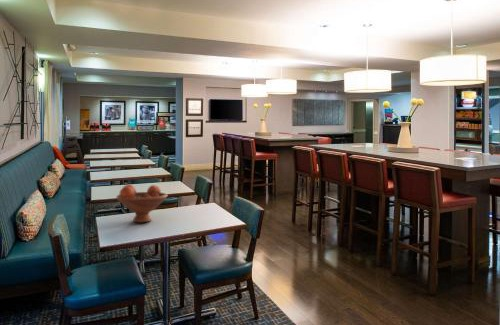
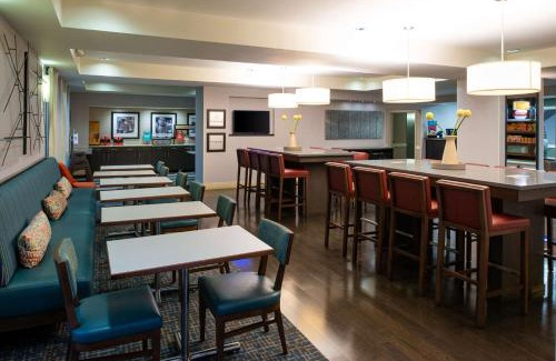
- fruit bowl [115,183,168,224]
